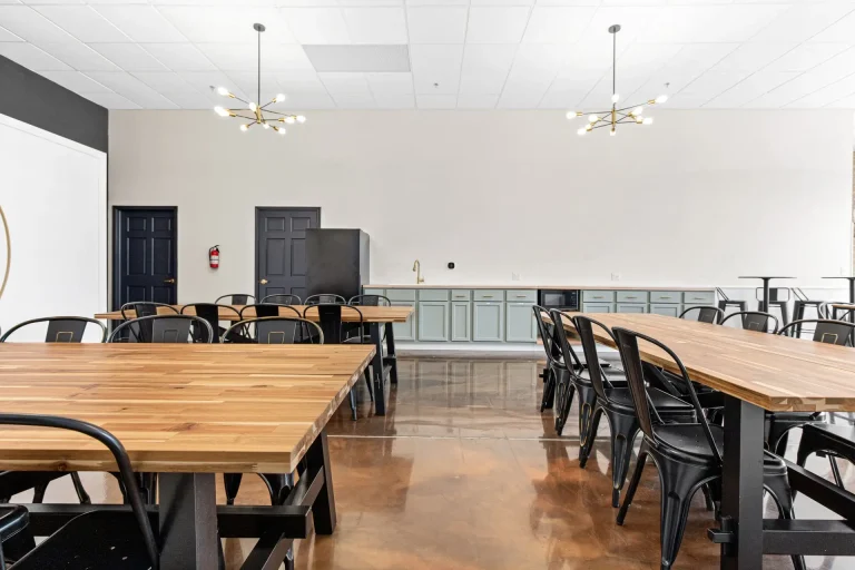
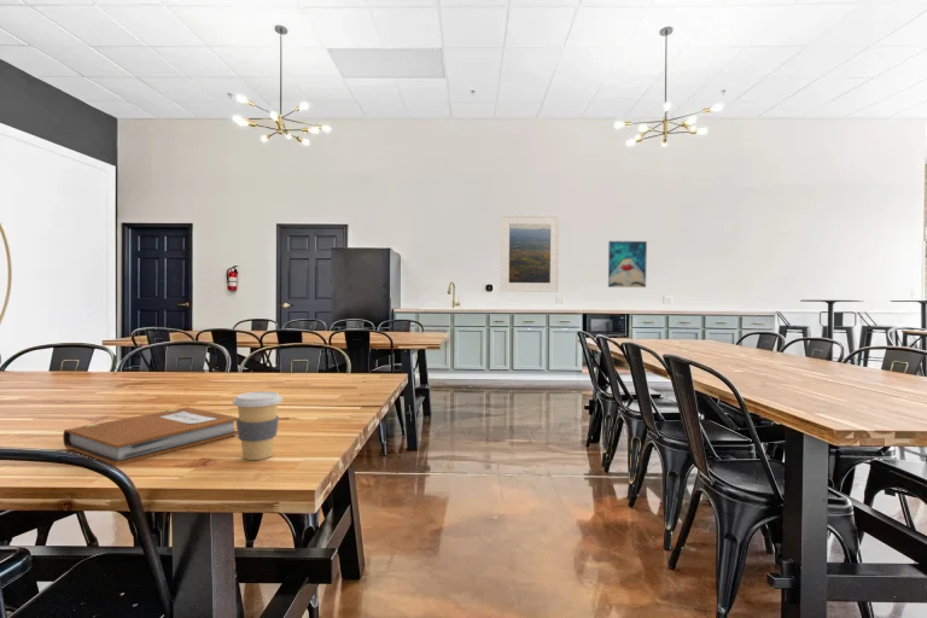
+ wall art [607,240,648,288]
+ notebook [62,406,239,466]
+ coffee cup [232,390,284,461]
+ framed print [500,214,560,293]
